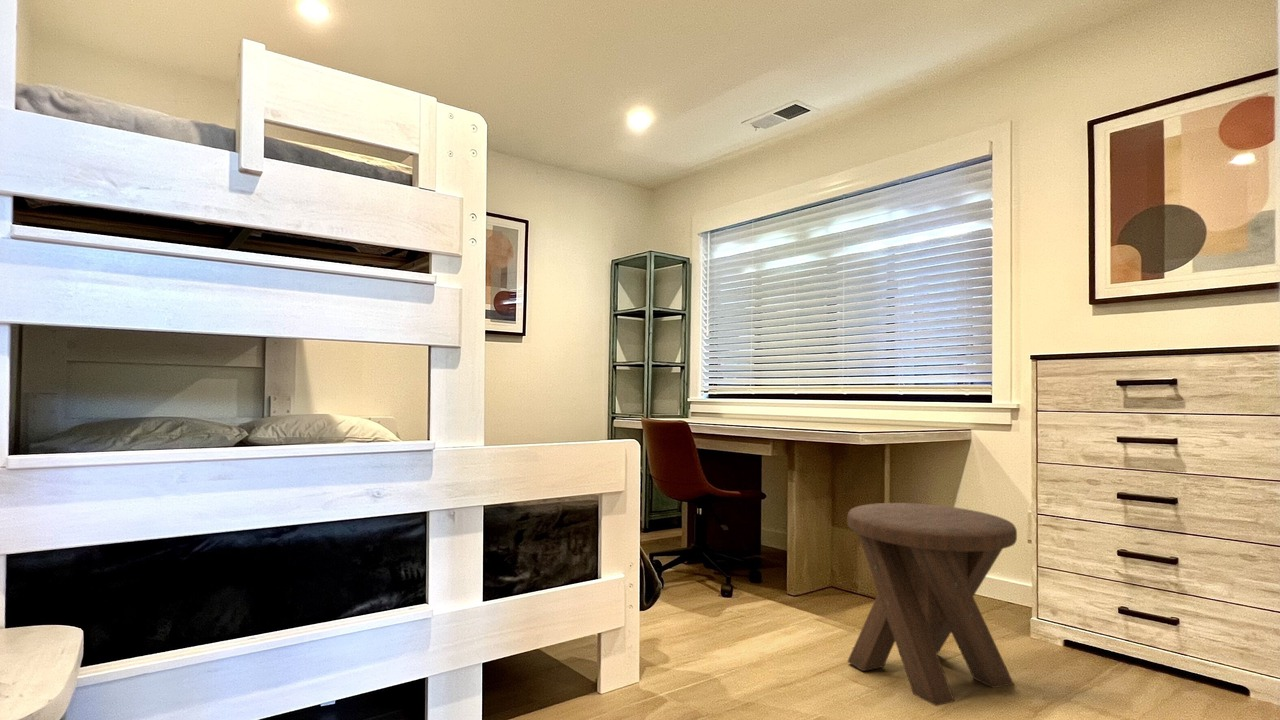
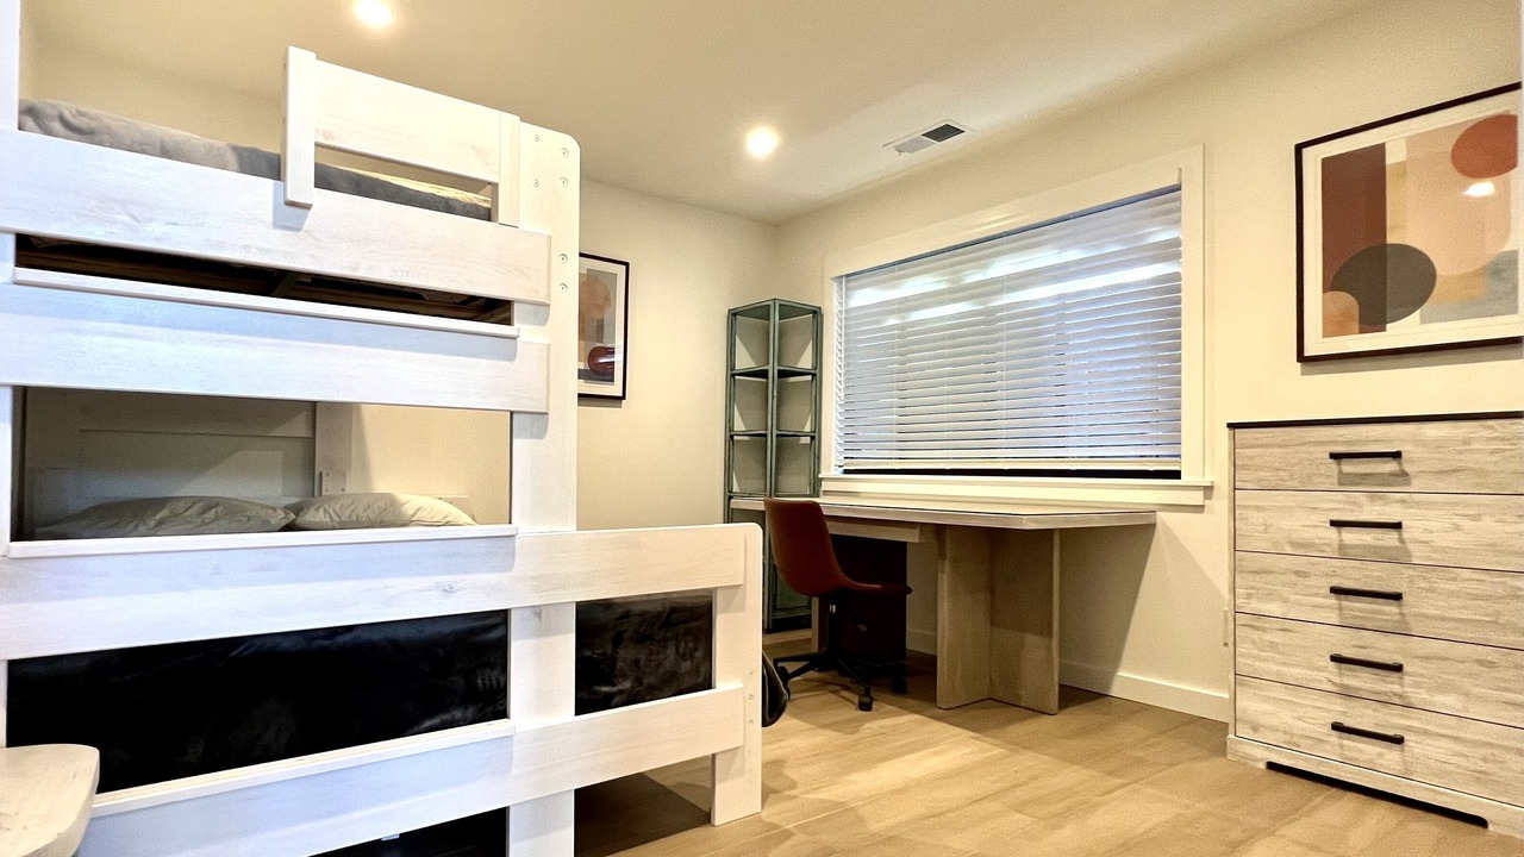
- music stool [846,502,1018,707]
